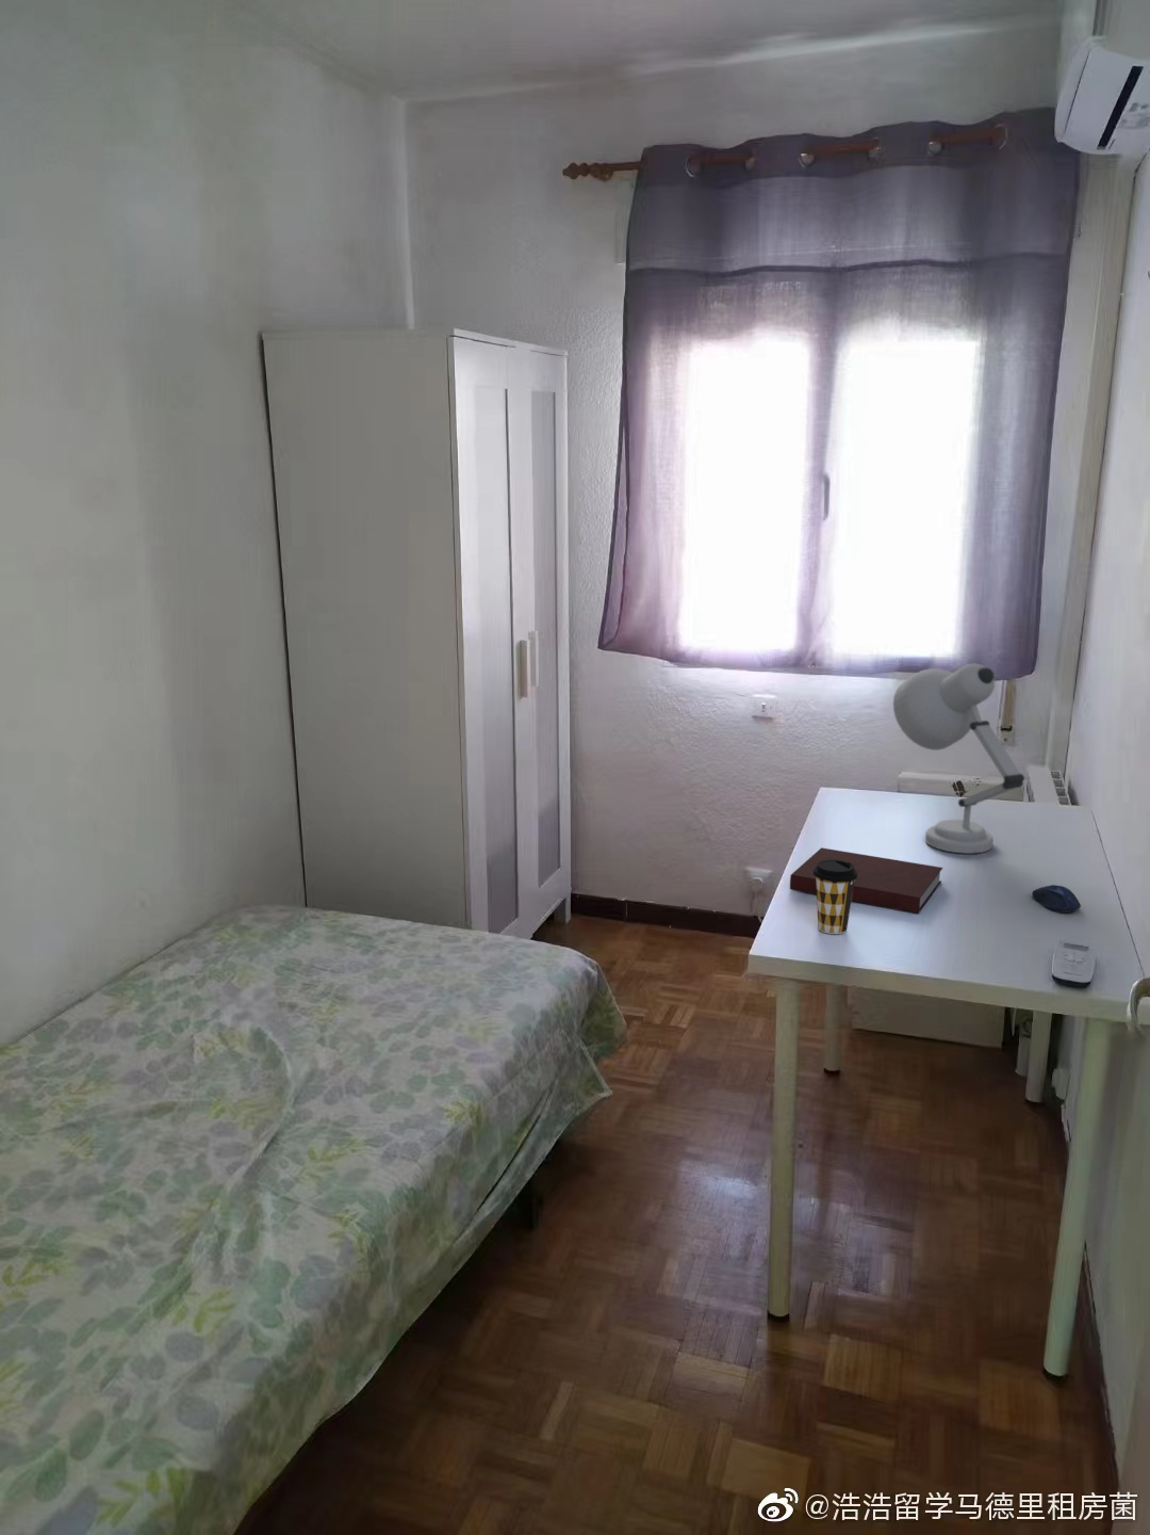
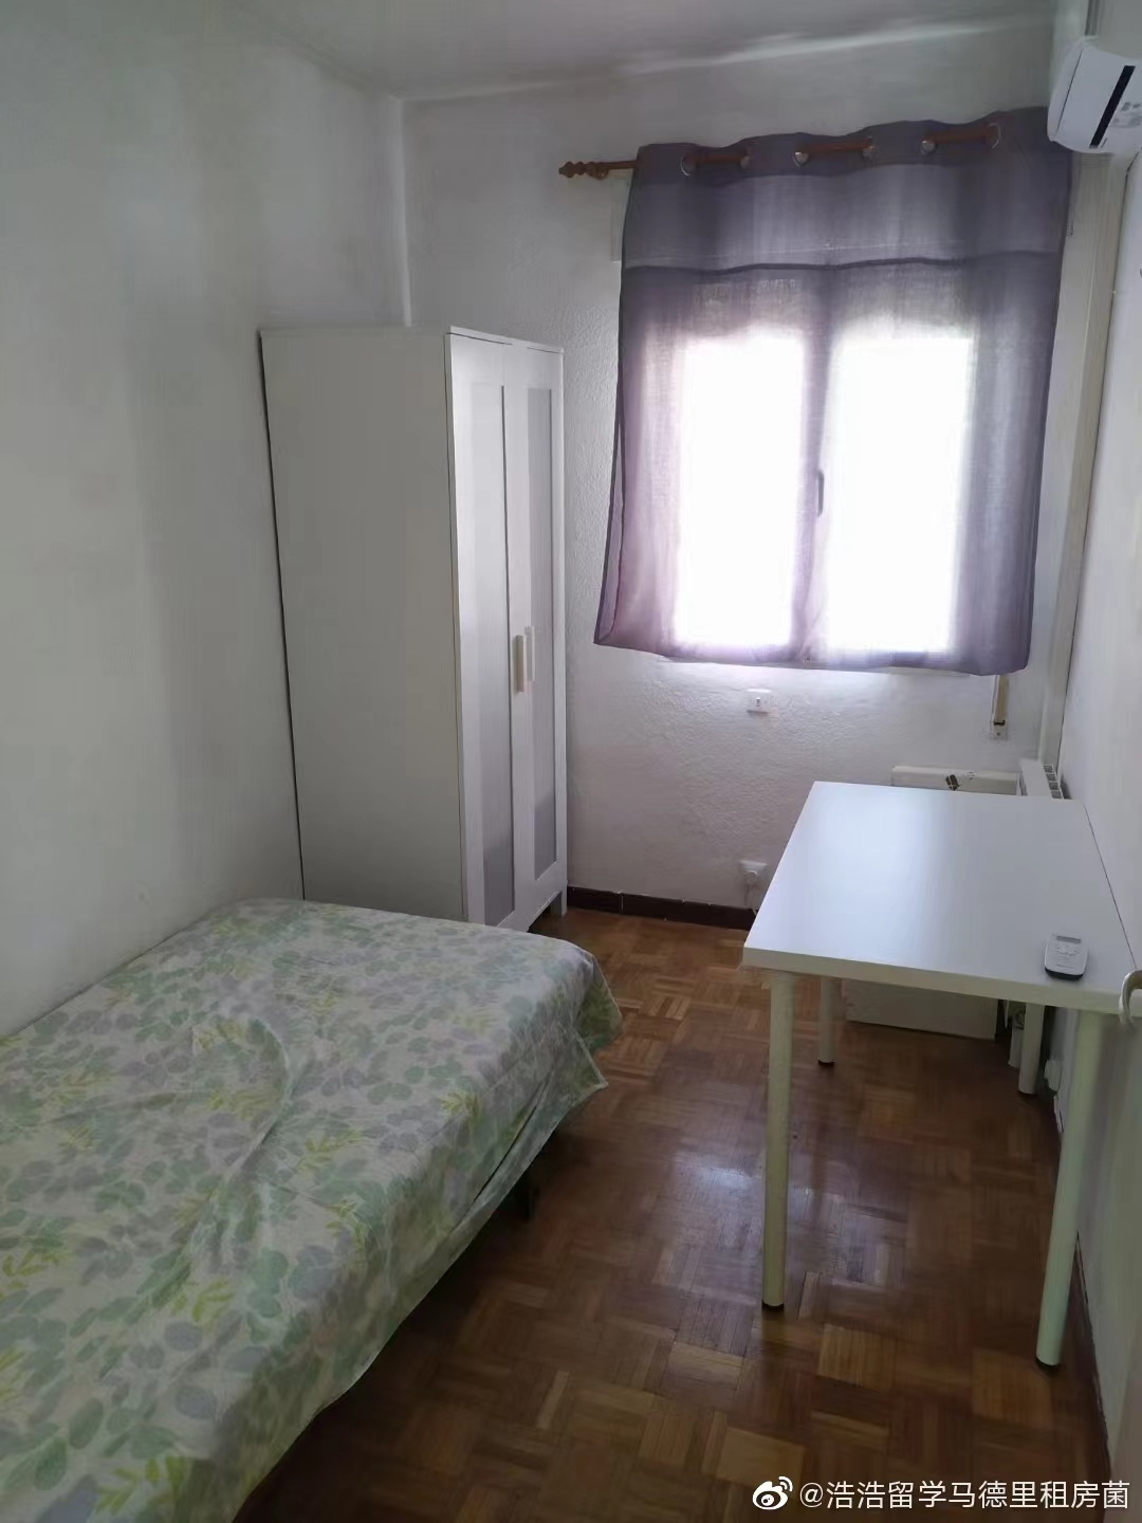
- notebook [789,846,943,915]
- coffee cup [813,859,858,934]
- computer mouse [1030,884,1082,914]
- desk lamp [893,662,1026,855]
